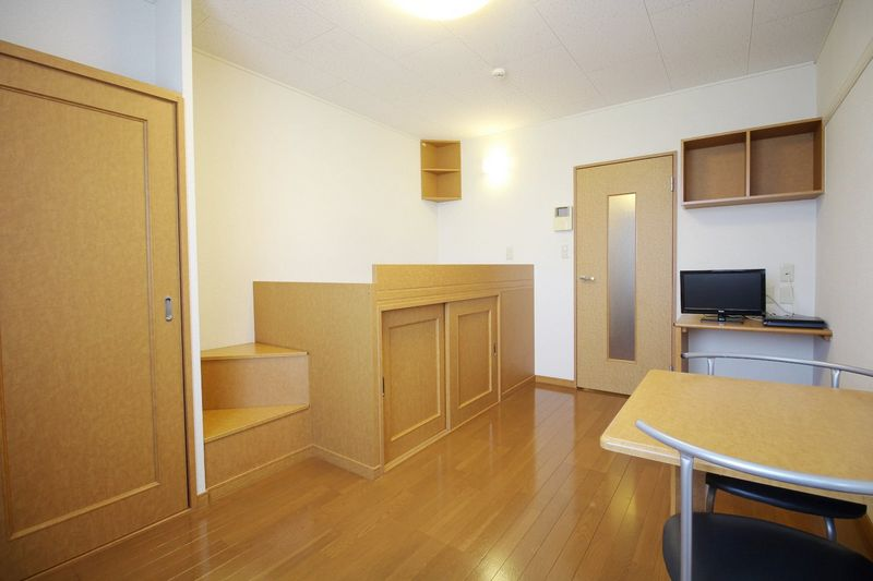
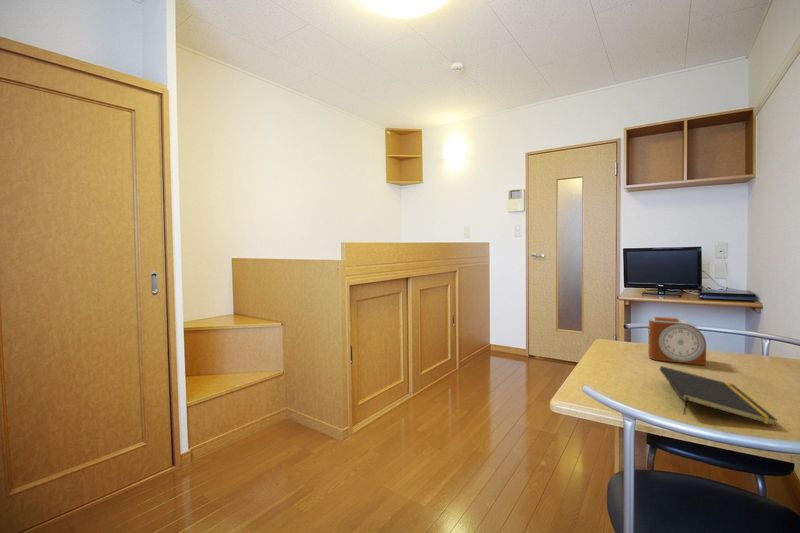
+ notepad [659,365,778,427]
+ alarm clock [647,316,707,366]
